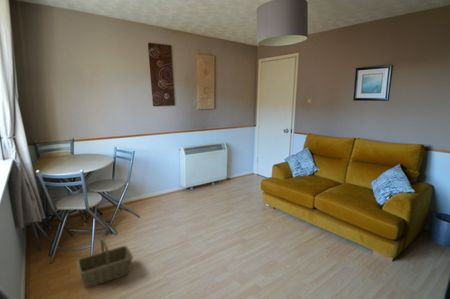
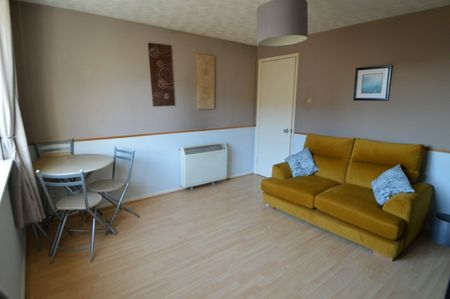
- basket [76,238,134,289]
